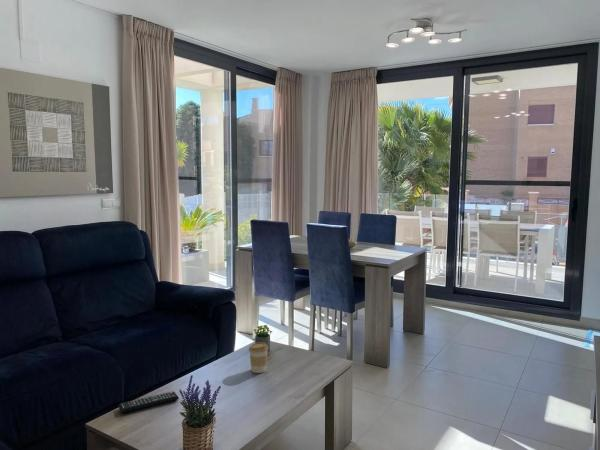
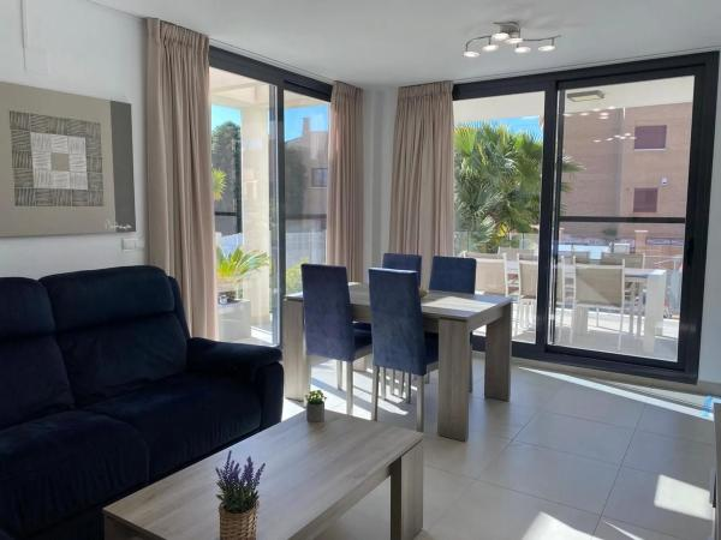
- coffee cup [248,341,269,374]
- remote control [118,391,180,414]
